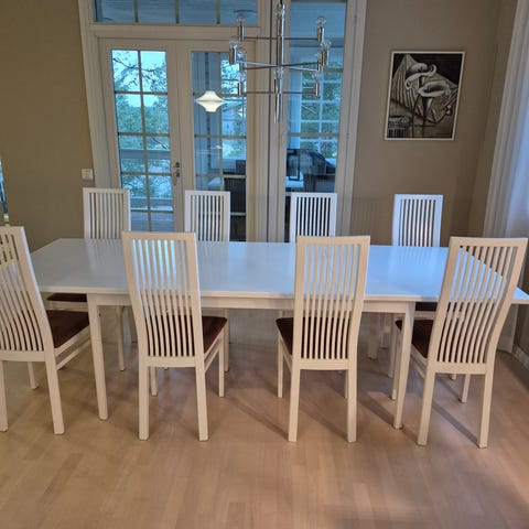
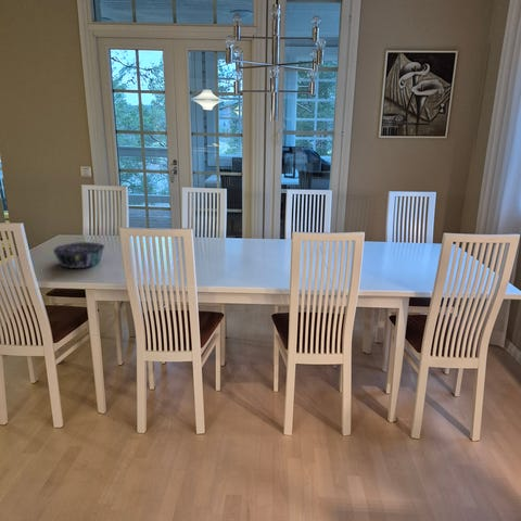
+ decorative bowl [52,241,105,269]
